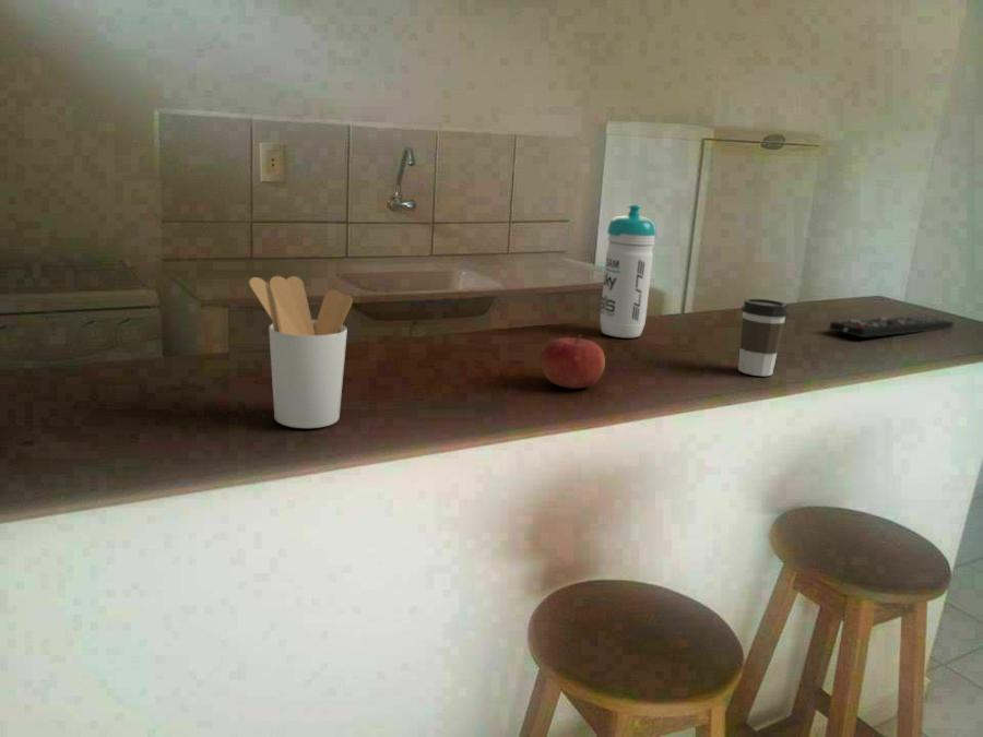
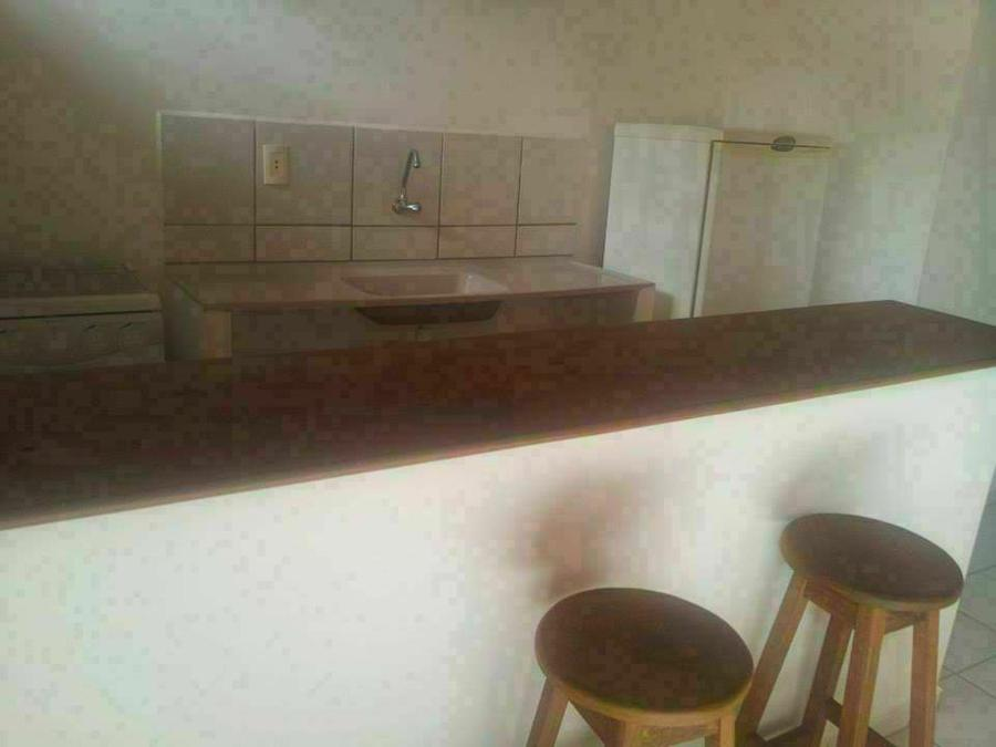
- utensil holder [248,275,354,429]
- water bottle [599,204,658,338]
- fruit [541,334,606,390]
- remote control [828,314,955,338]
- coffee cup [737,298,790,377]
